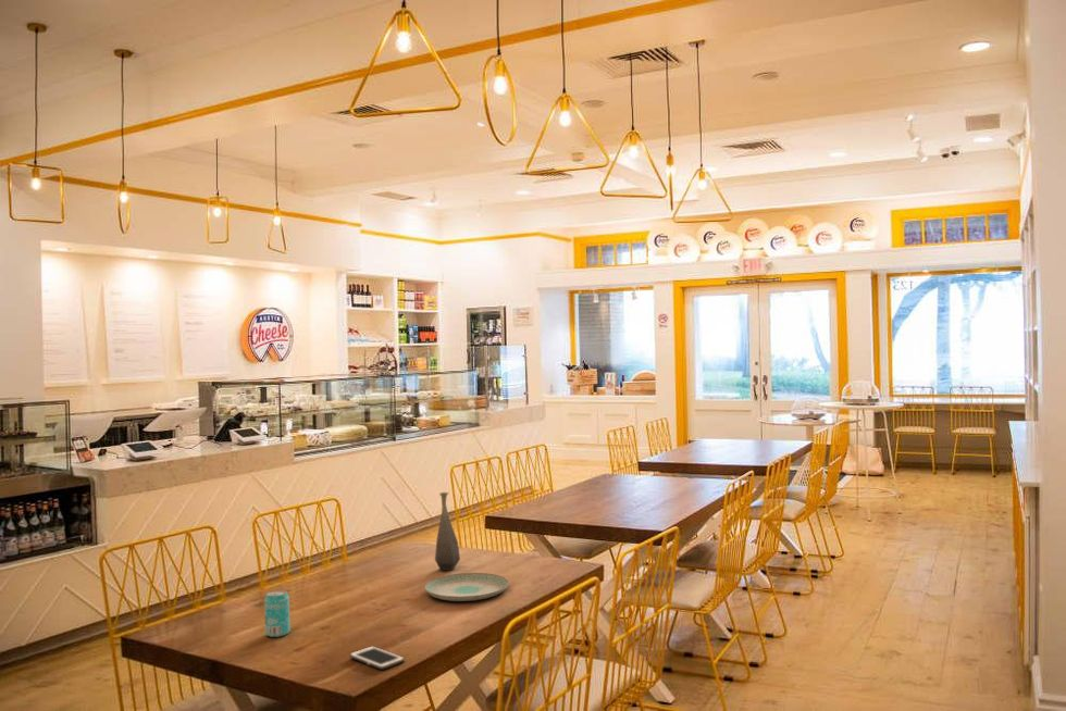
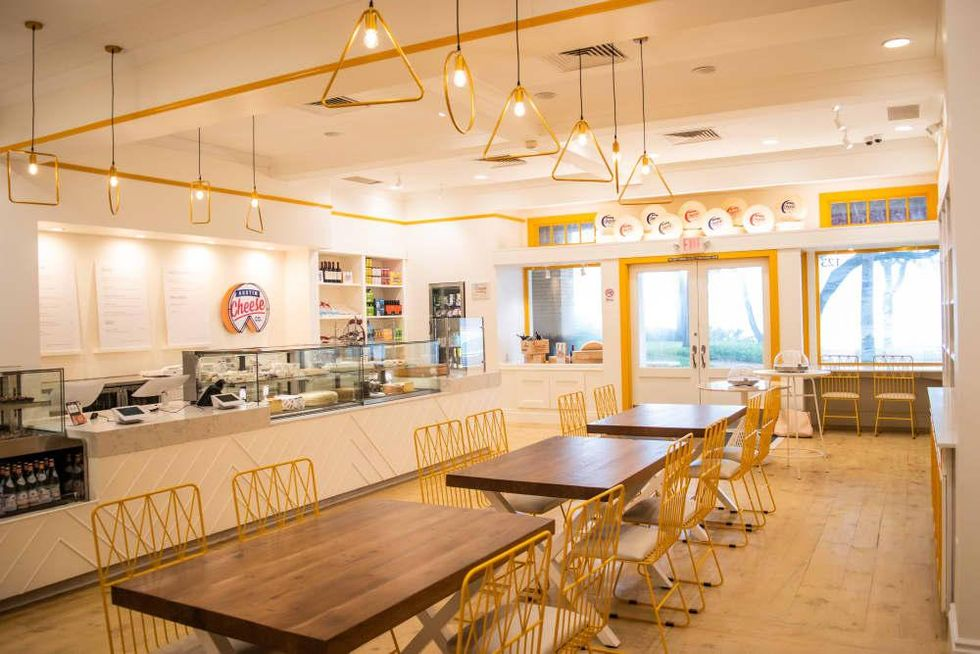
- bottle [434,491,461,572]
- cell phone [348,645,406,671]
- plate [423,572,510,602]
- beverage can [263,589,292,638]
